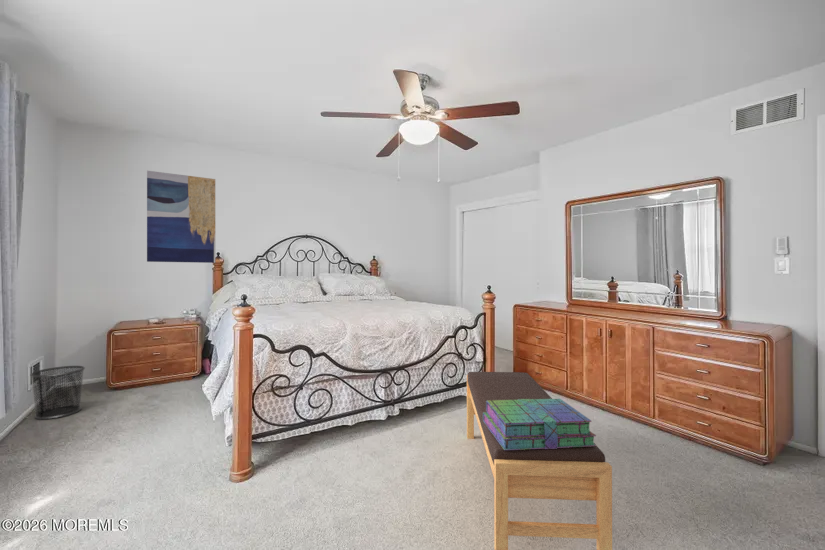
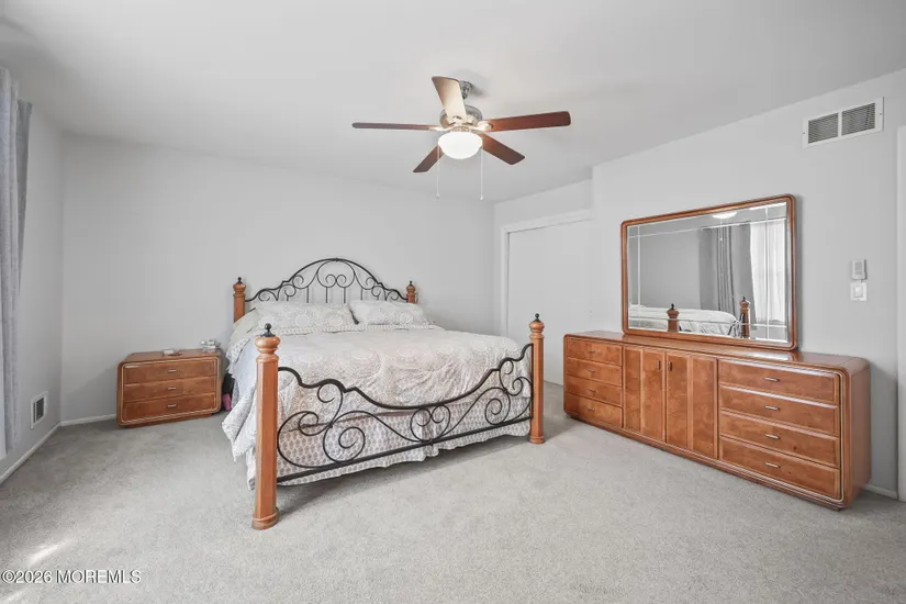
- wall art [146,170,216,264]
- stack of books [483,398,597,450]
- bench [466,371,613,550]
- waste bin [29,365,86,420]
